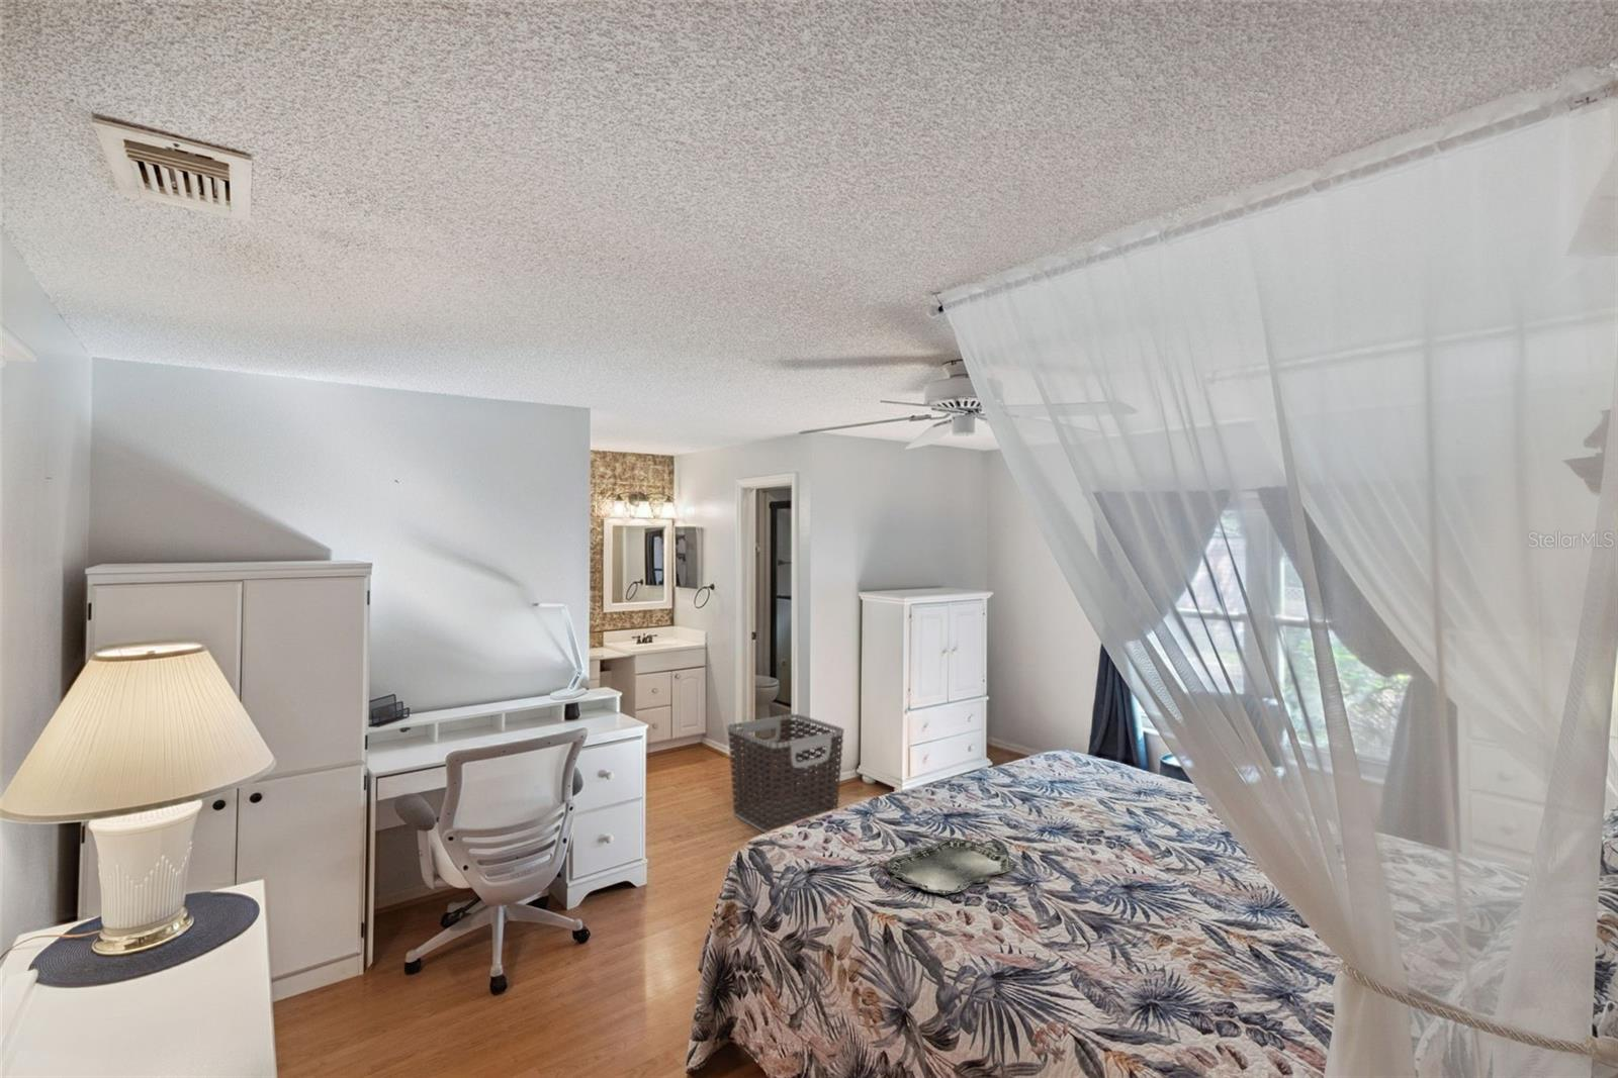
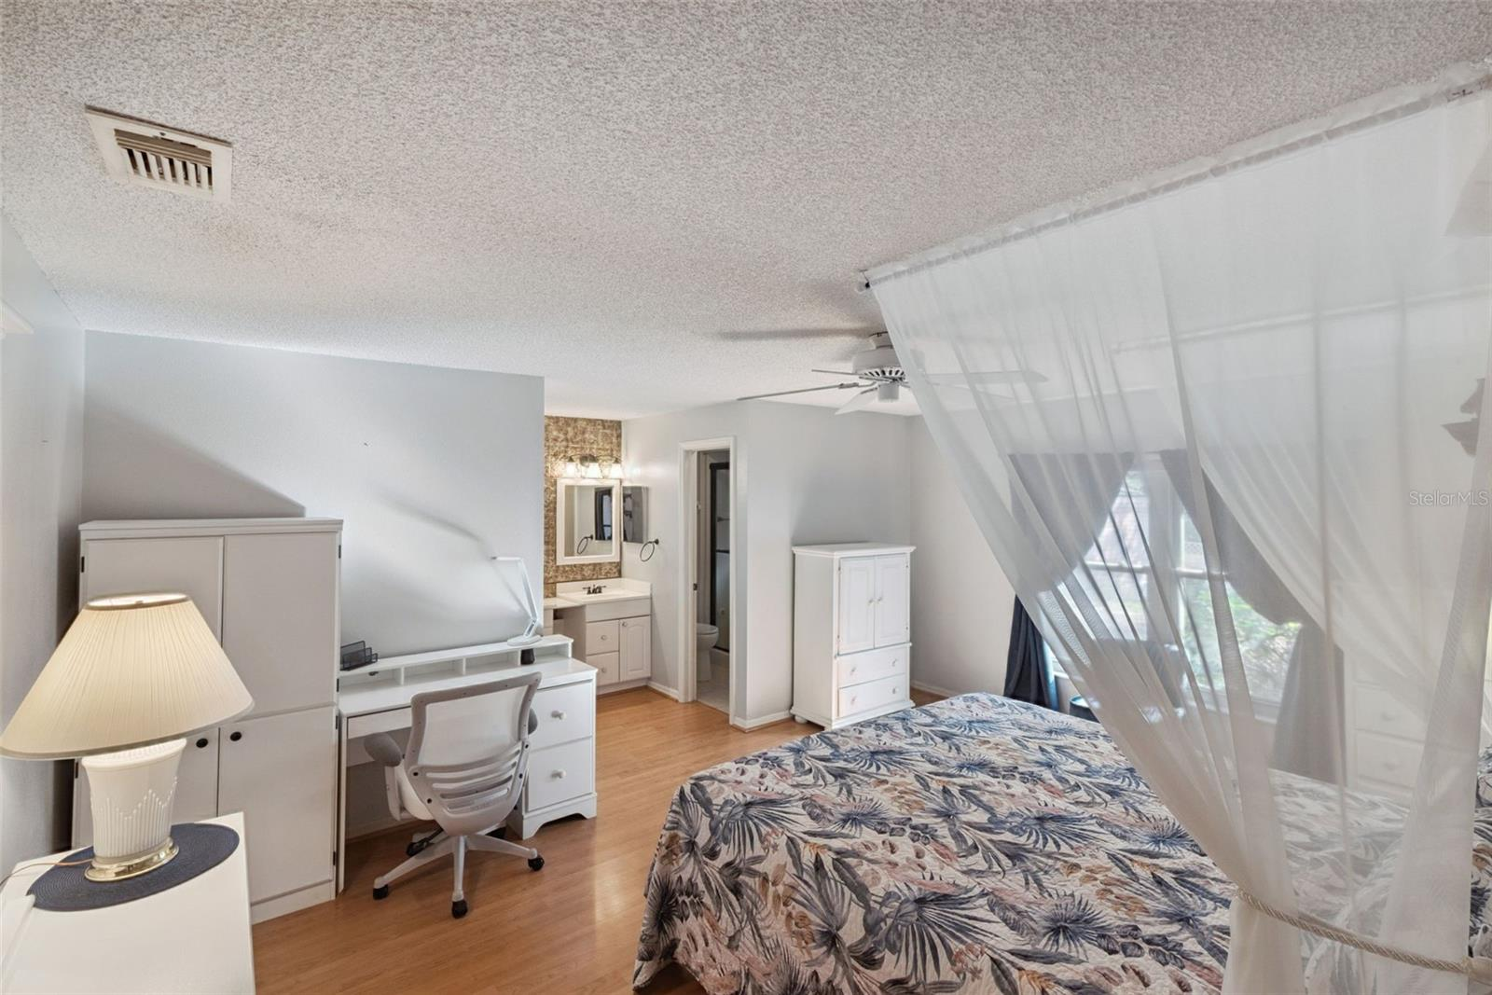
- clothes hamper [726,713,845,834]
- serving tray [882,836,1018,896]
